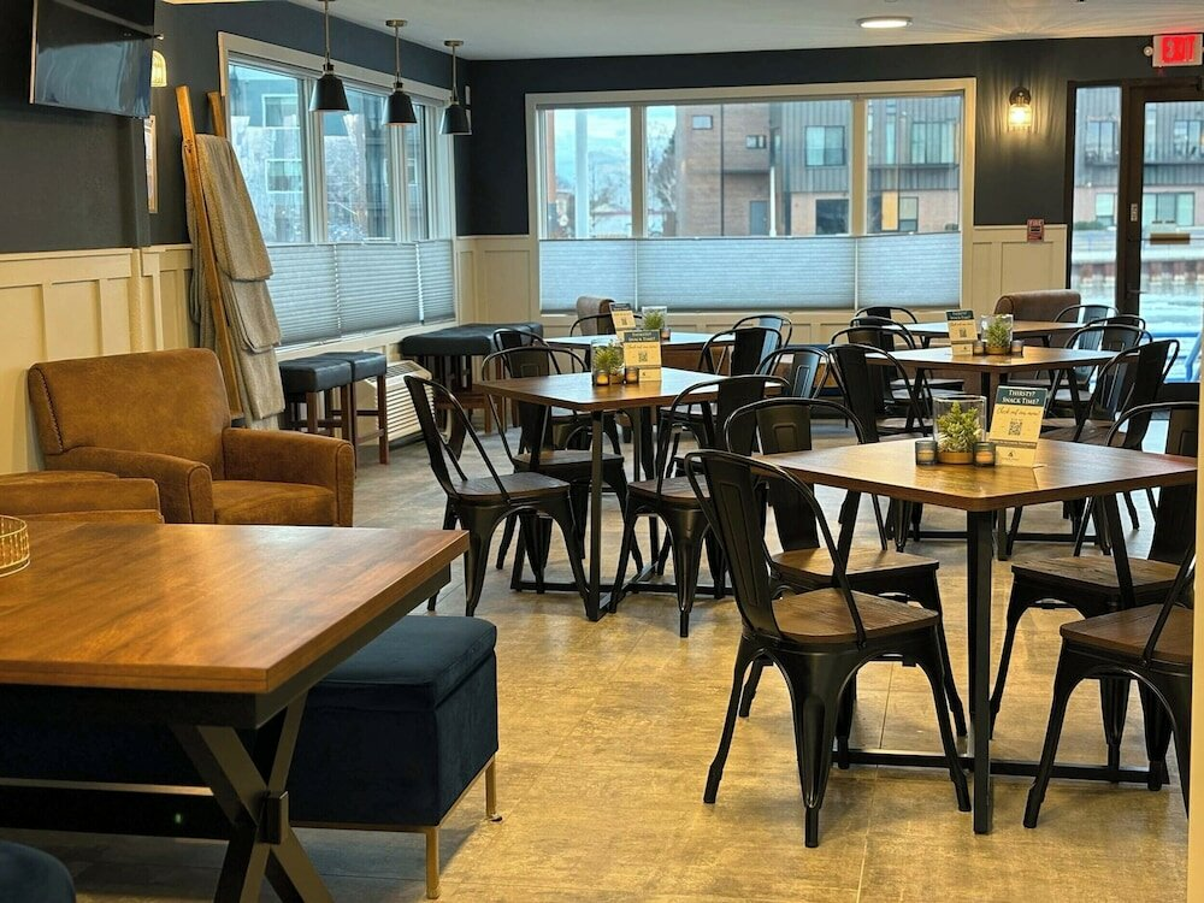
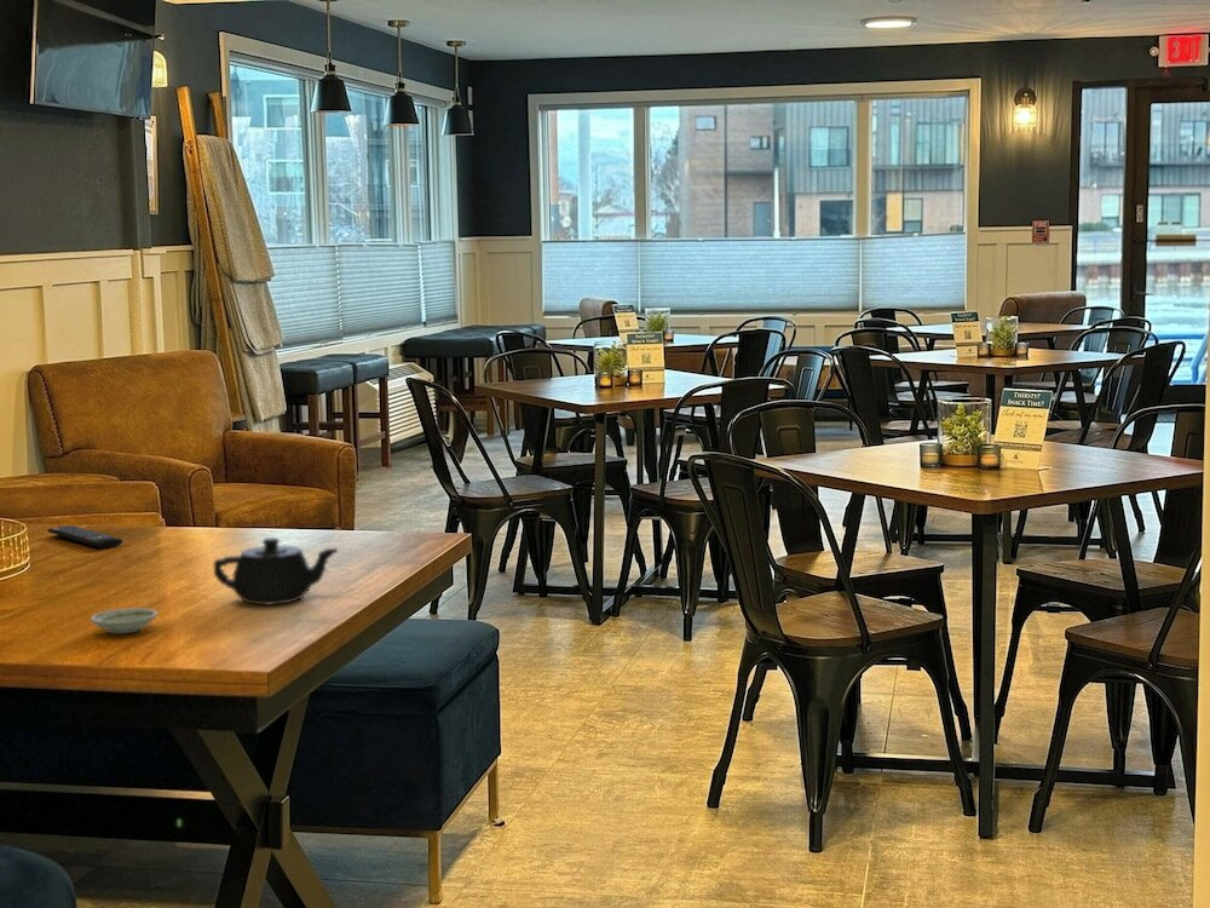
+ teapot [212,536,339,607]
+ saucer [90,607,159,634]
+ remote control [47,524,123,550]
